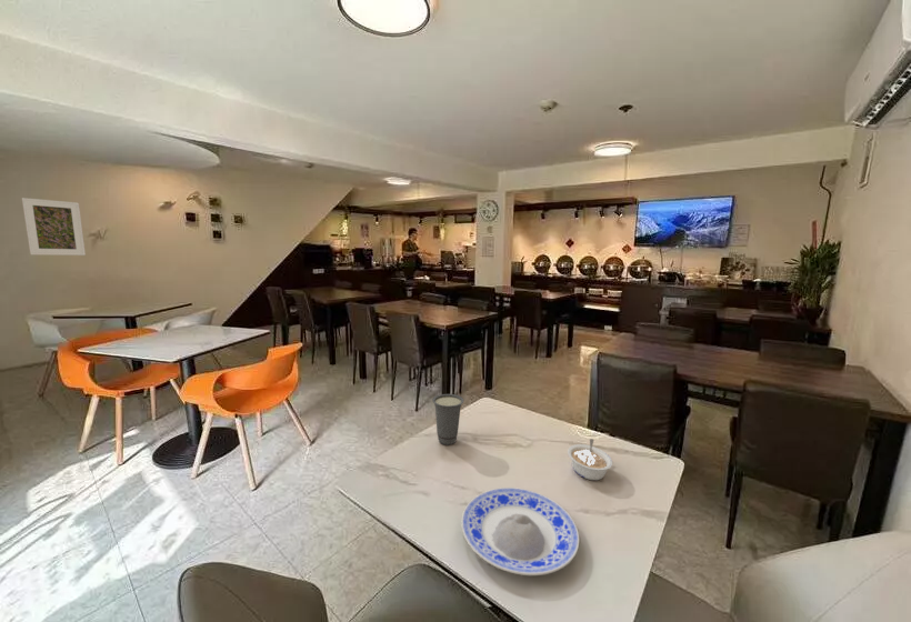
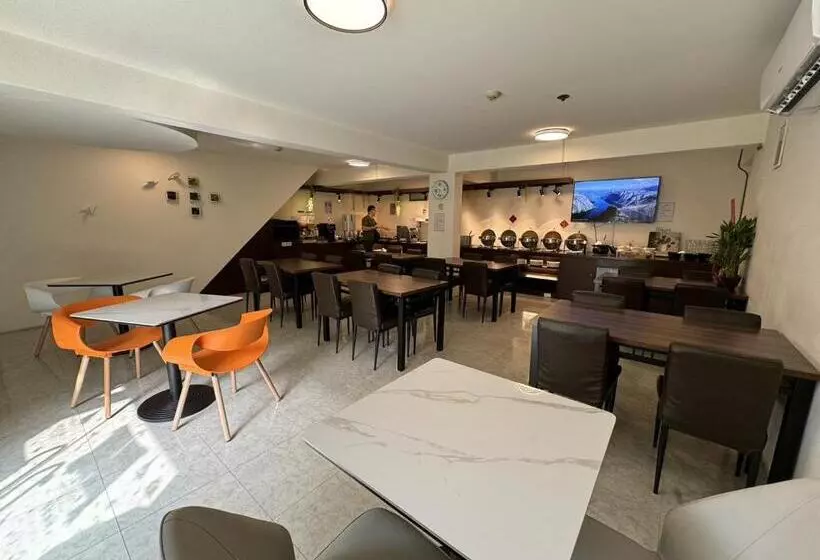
- legume [567,438,613,481]
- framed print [21,197,87,257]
- cup [431,393,464,447]
- plate [460,486,580,576]
